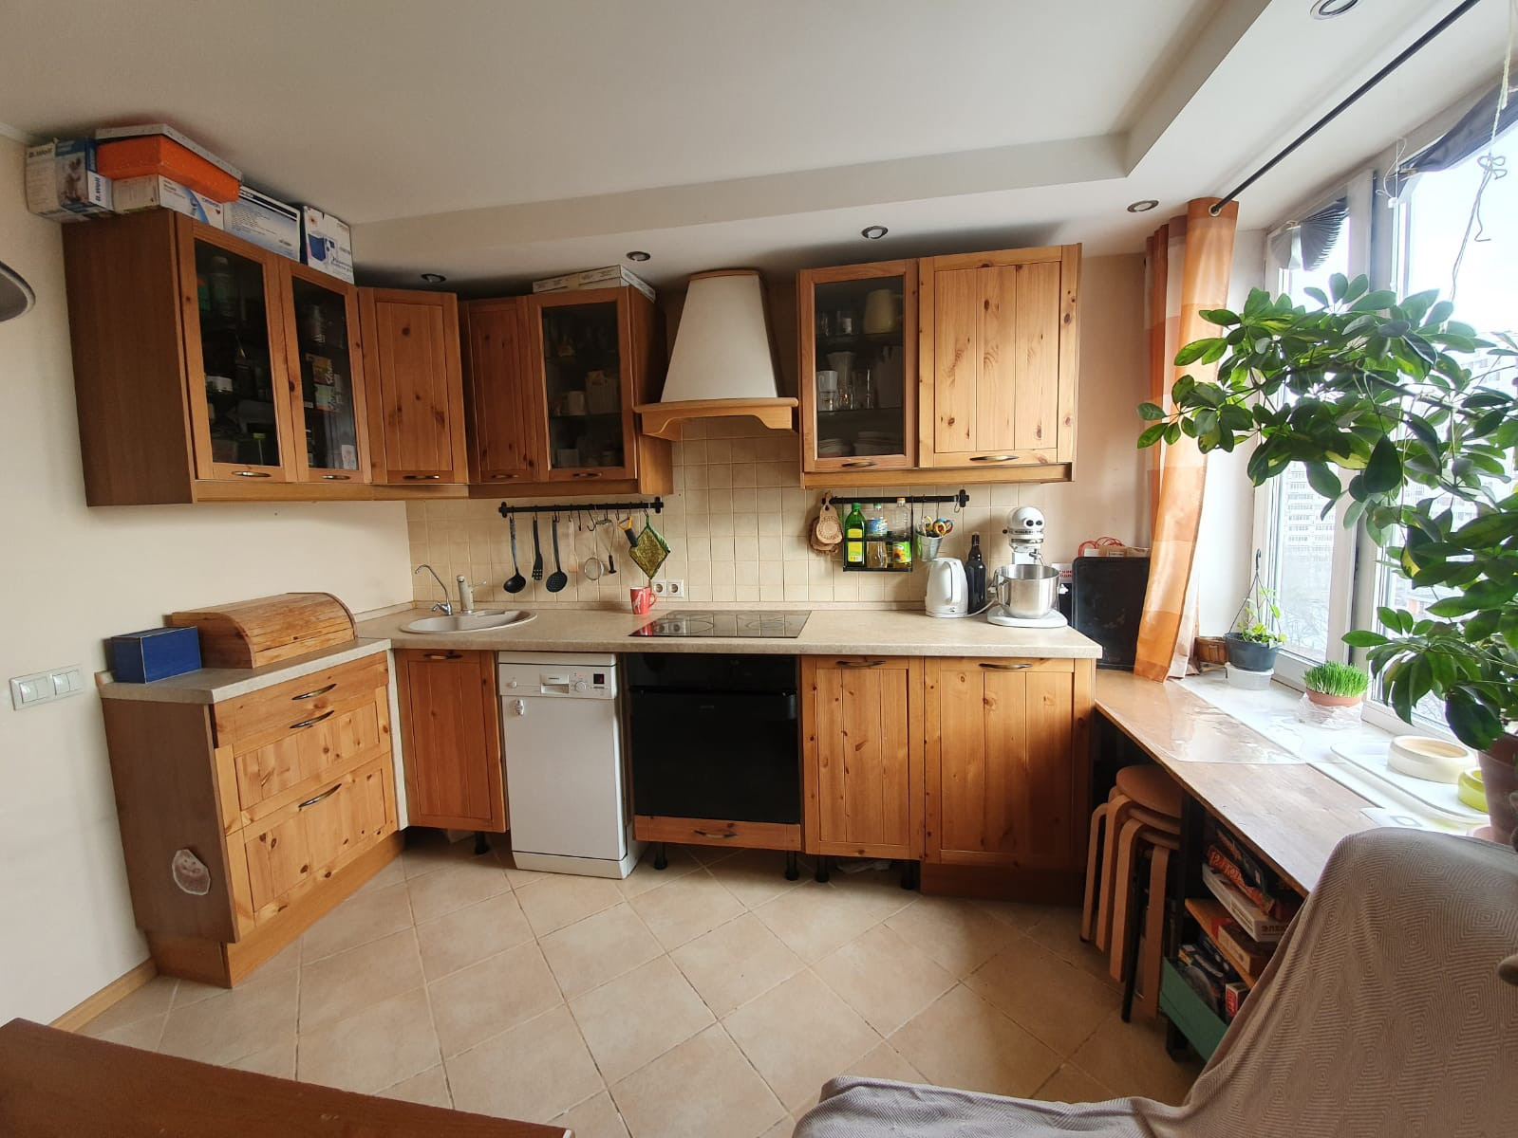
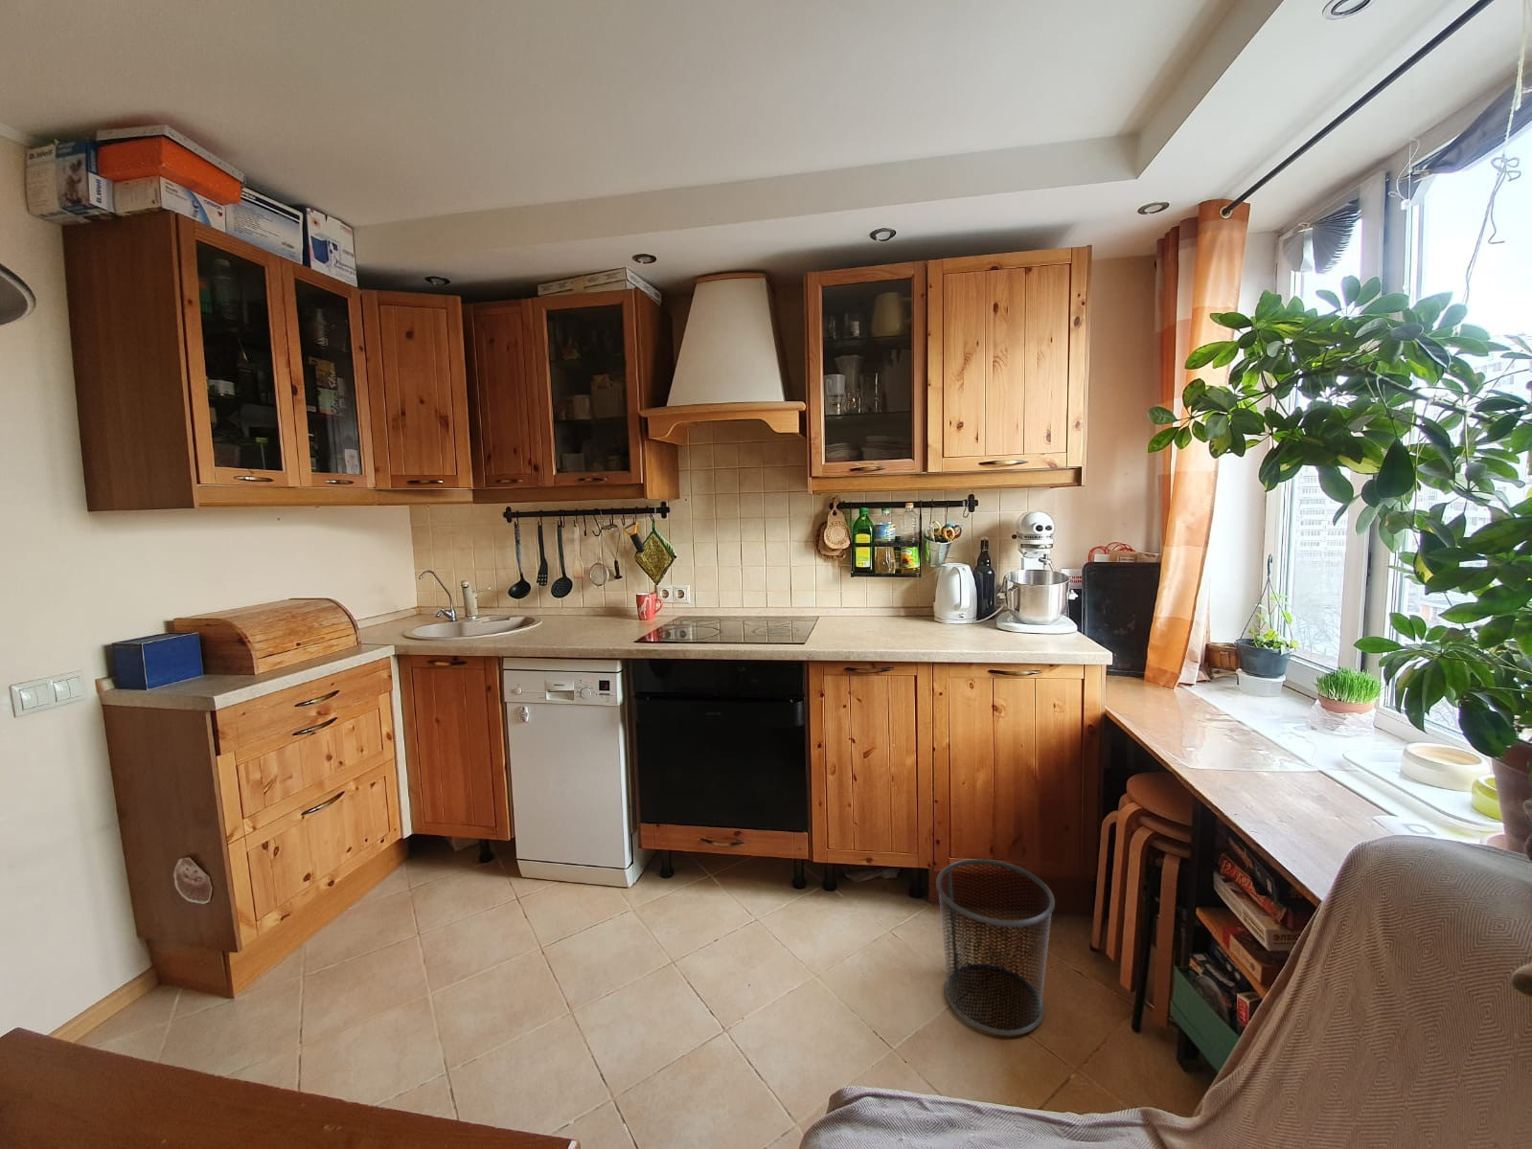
+ waste bin [936,858,1056,1036]
